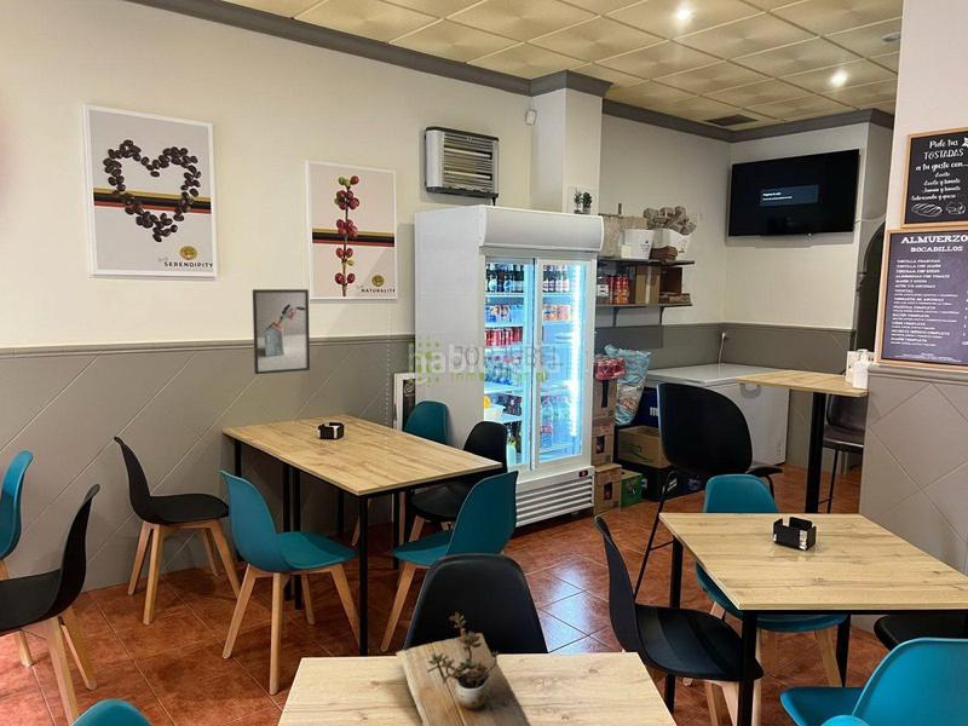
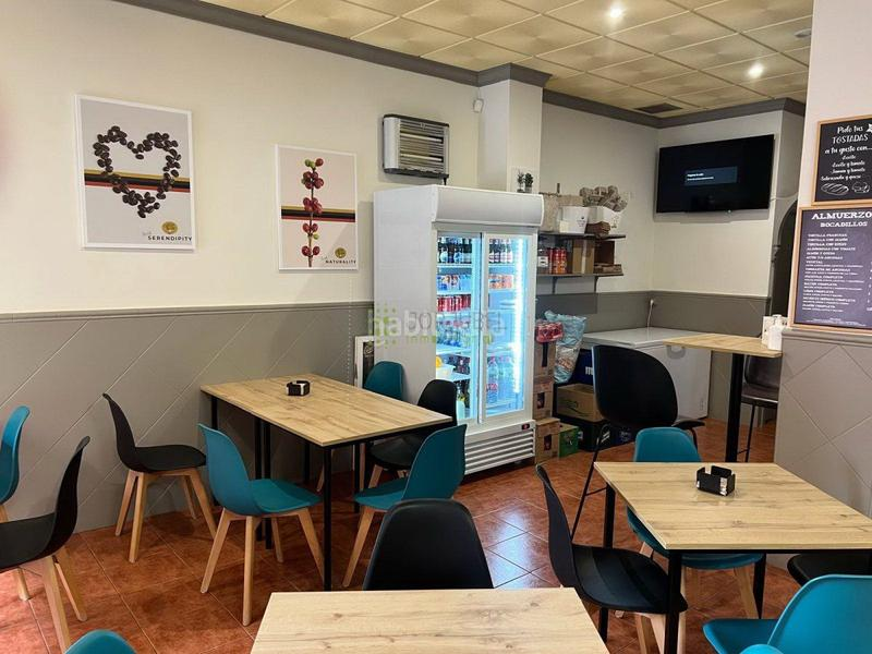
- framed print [252,288,311,375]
- succulent plant [394,611,531,726]
